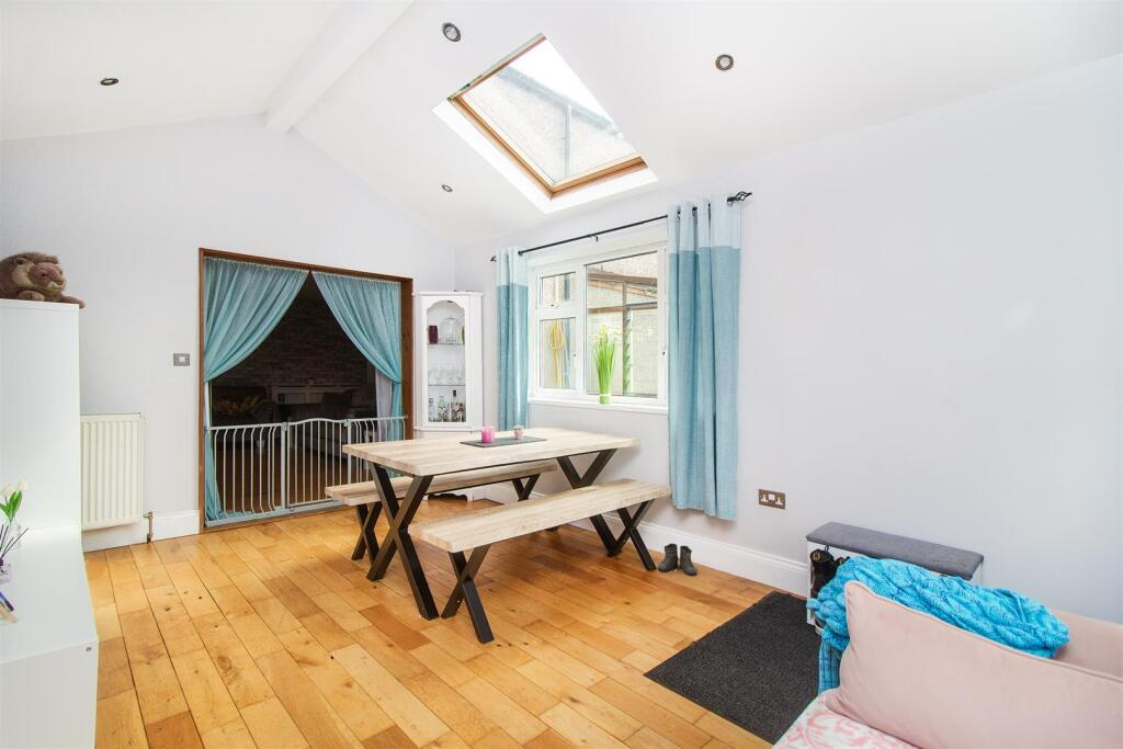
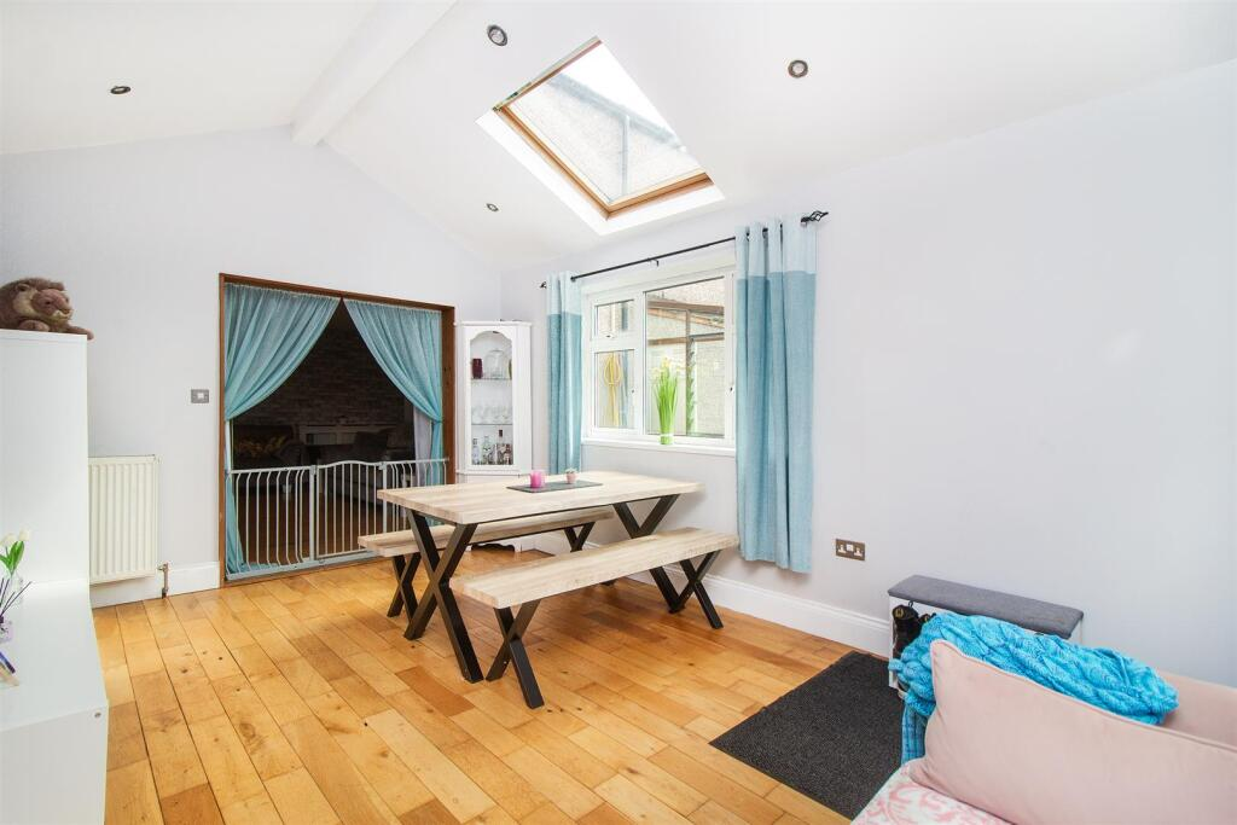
- boots [657,543,697,577]
